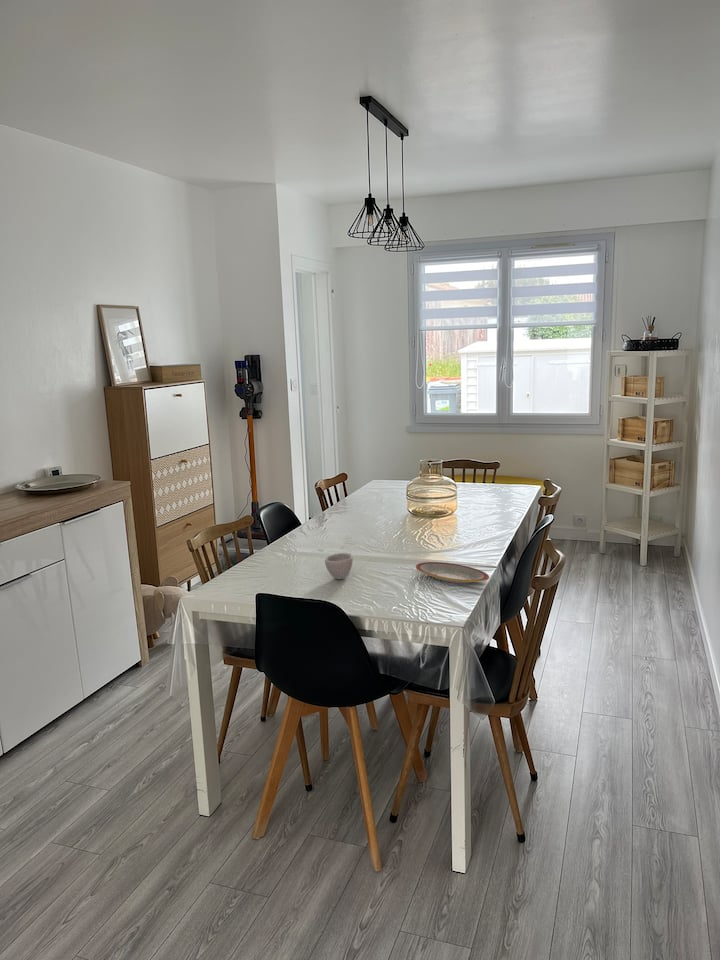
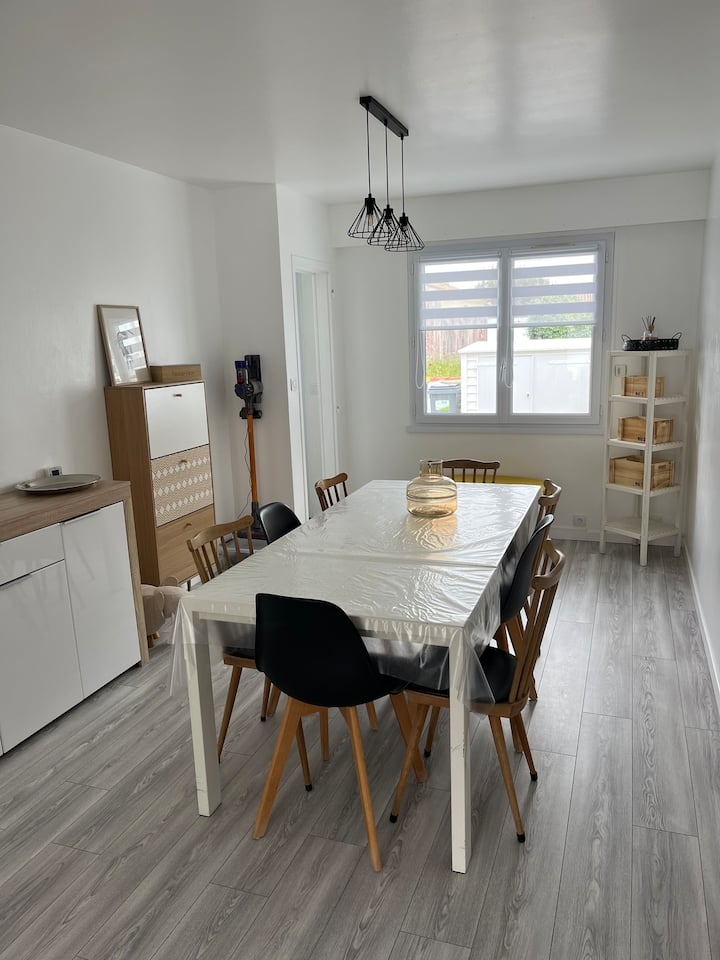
- cup [324,552,354,580]
- plate [415,561,490,584]
